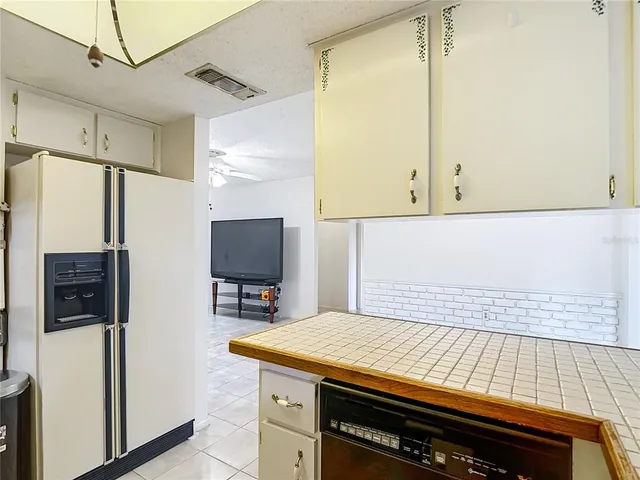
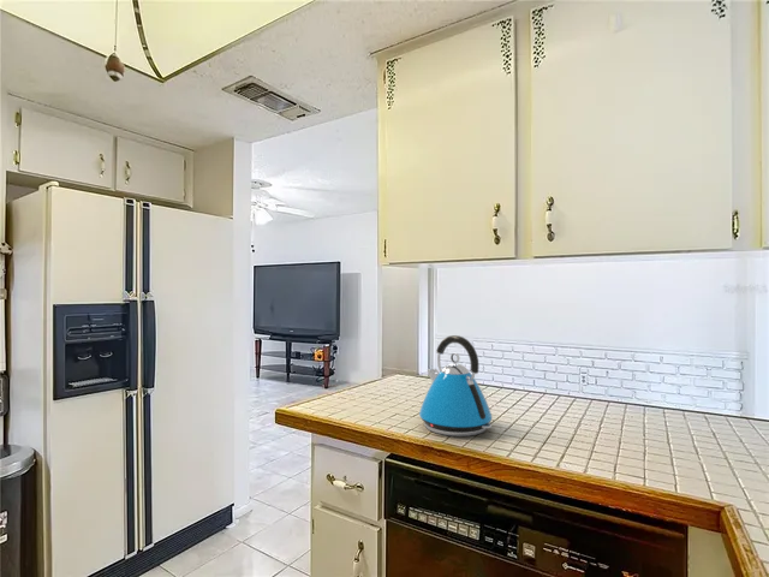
+ kettle [418,334,494,438]
